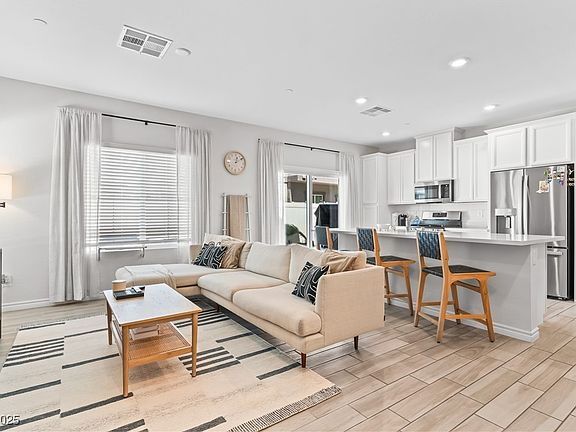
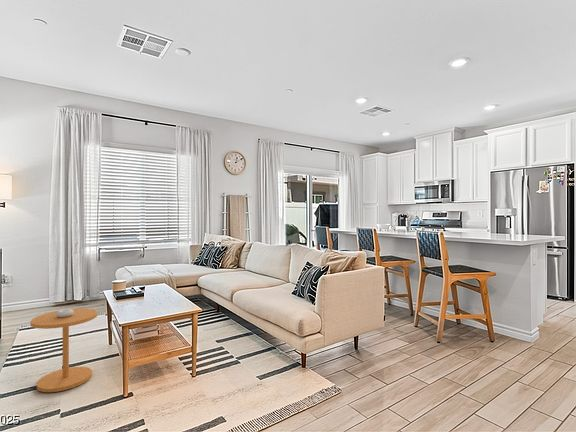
+ side table [29,308,99,393]
